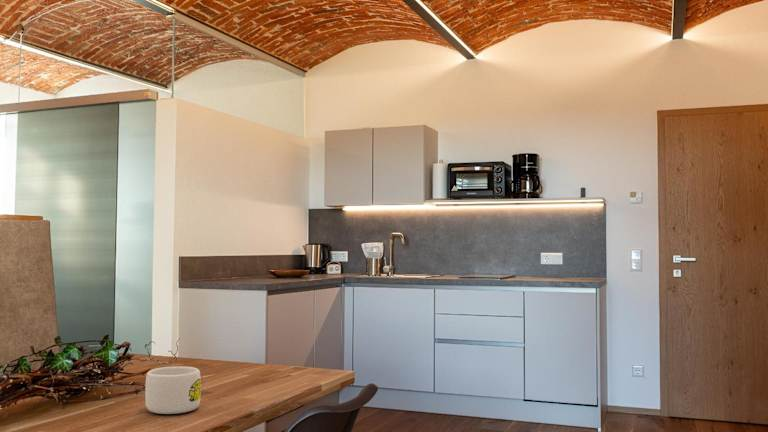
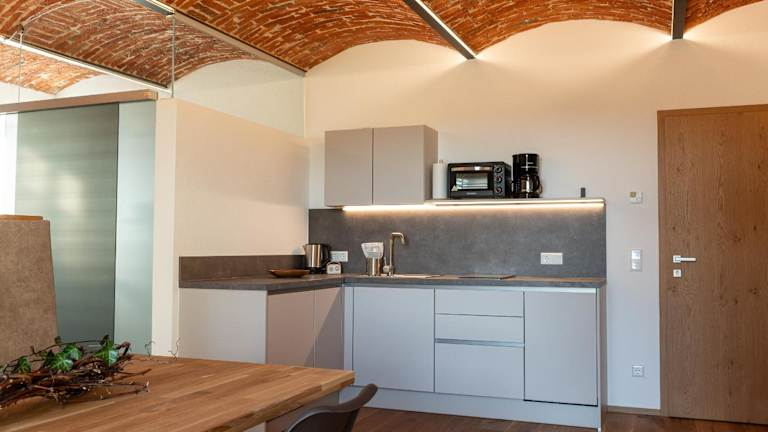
- mug [144,365,202,415]
